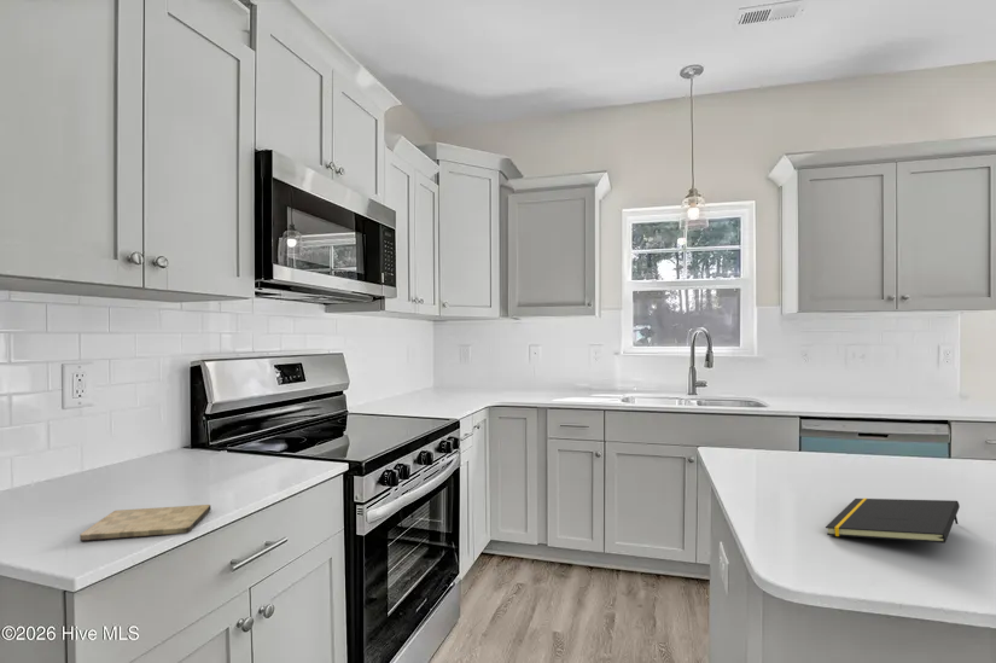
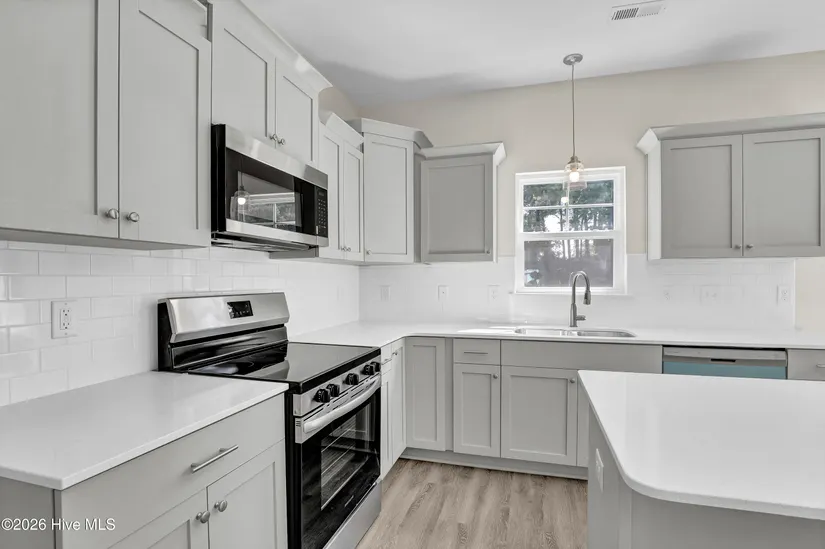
- cutting board [78,504,212,542]
- notepad [825,498,961,543]
